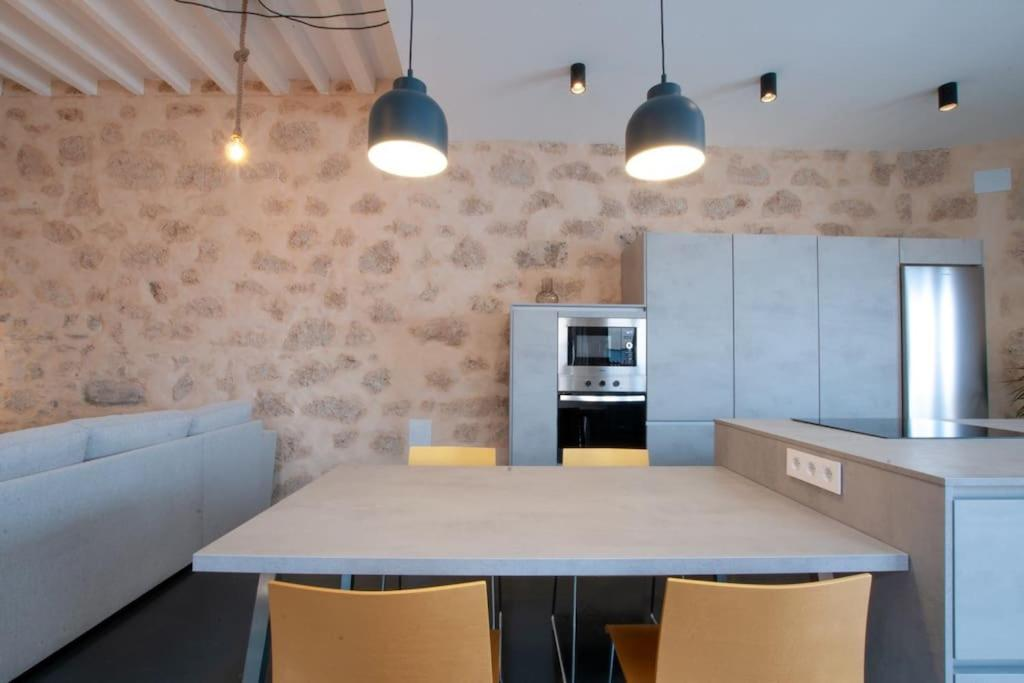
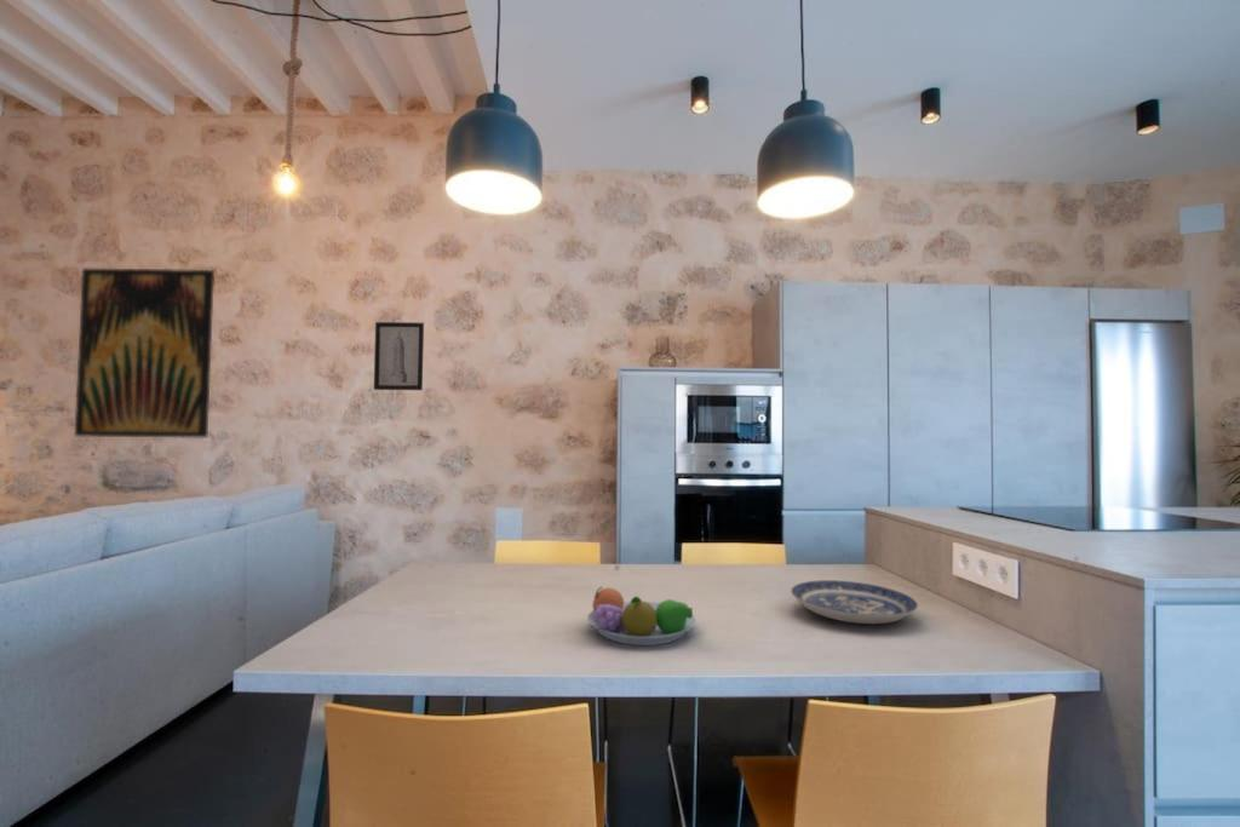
+ plate [790,579,919,625]
+ wall art [74,268,216,440]
+ fruit bowl [586,586,698,647]
+ wall art [373,321,425,391]
